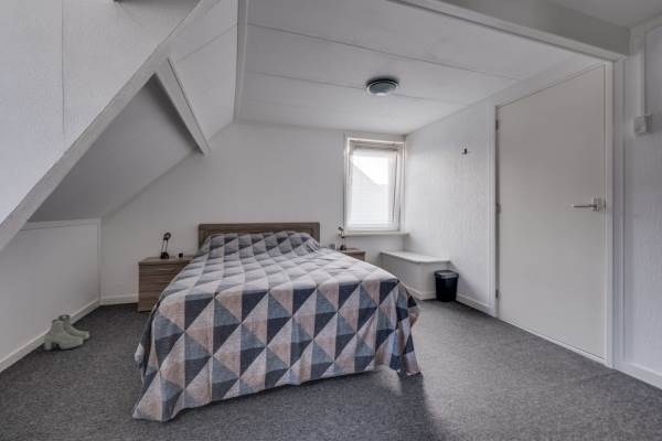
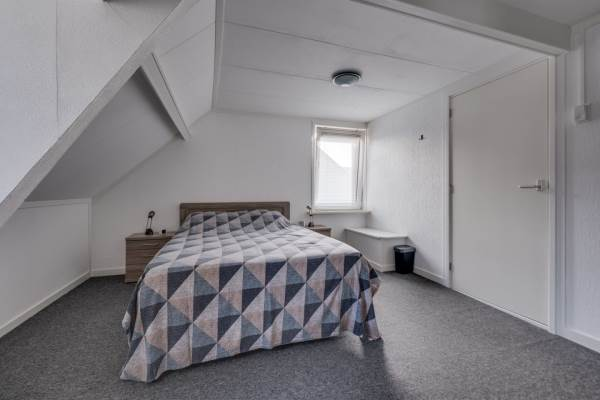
- boots [43,313,90,352]
